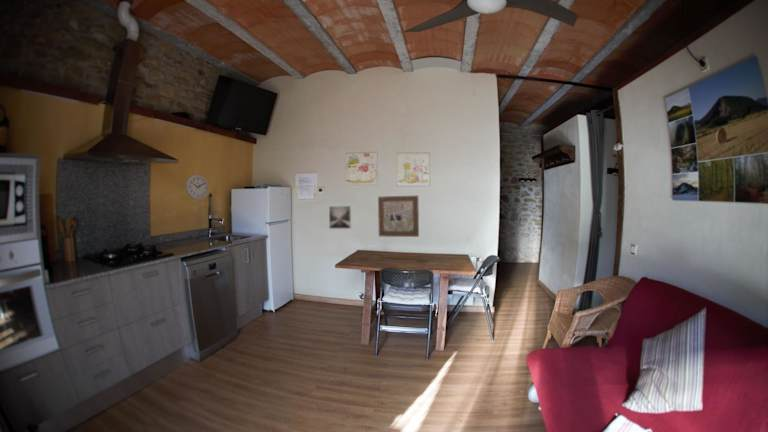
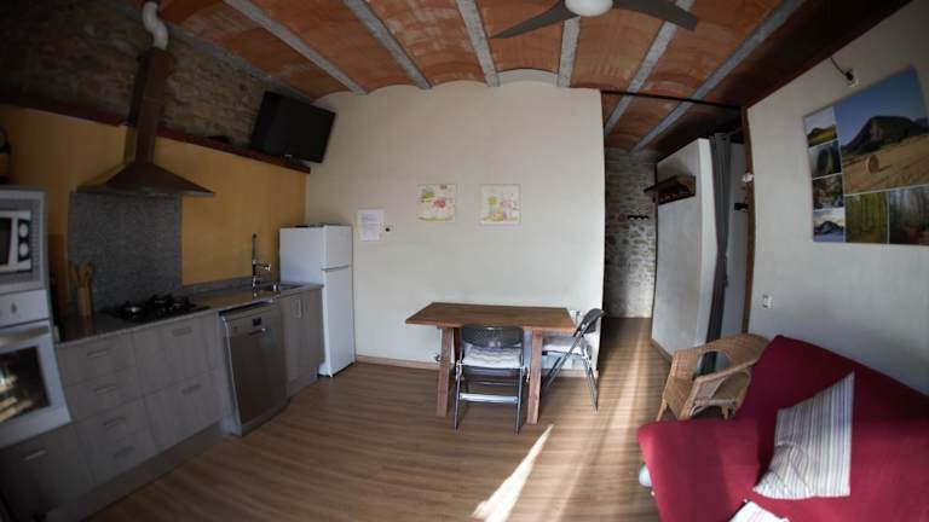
- wall art [377,195,420,238]
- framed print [328,205,352,230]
- wall clock [184,174,210,201]
